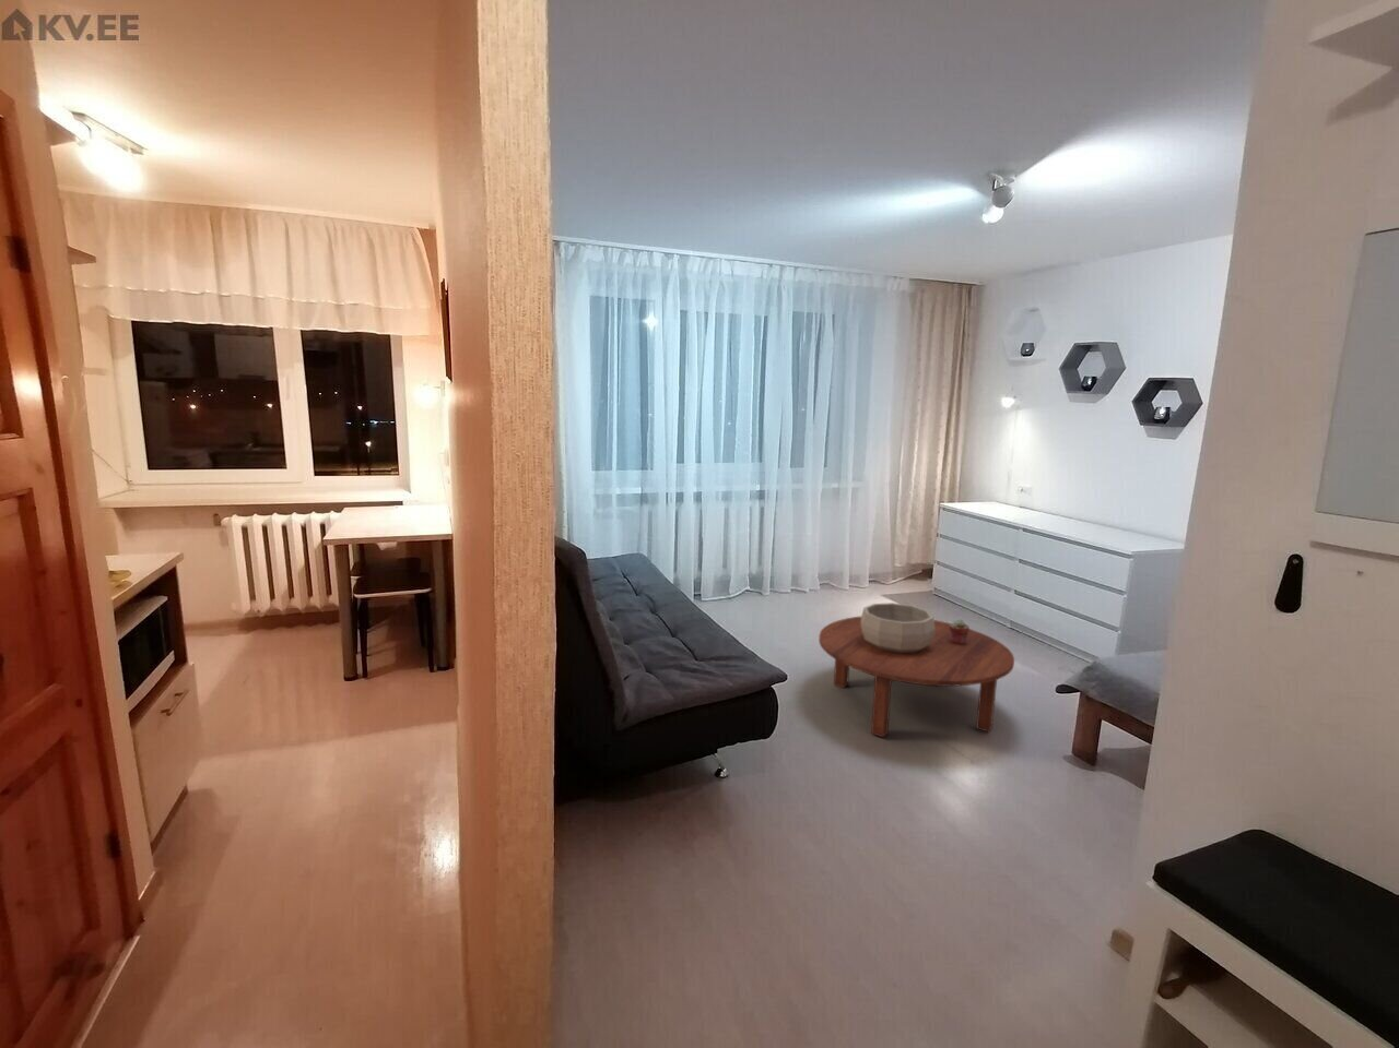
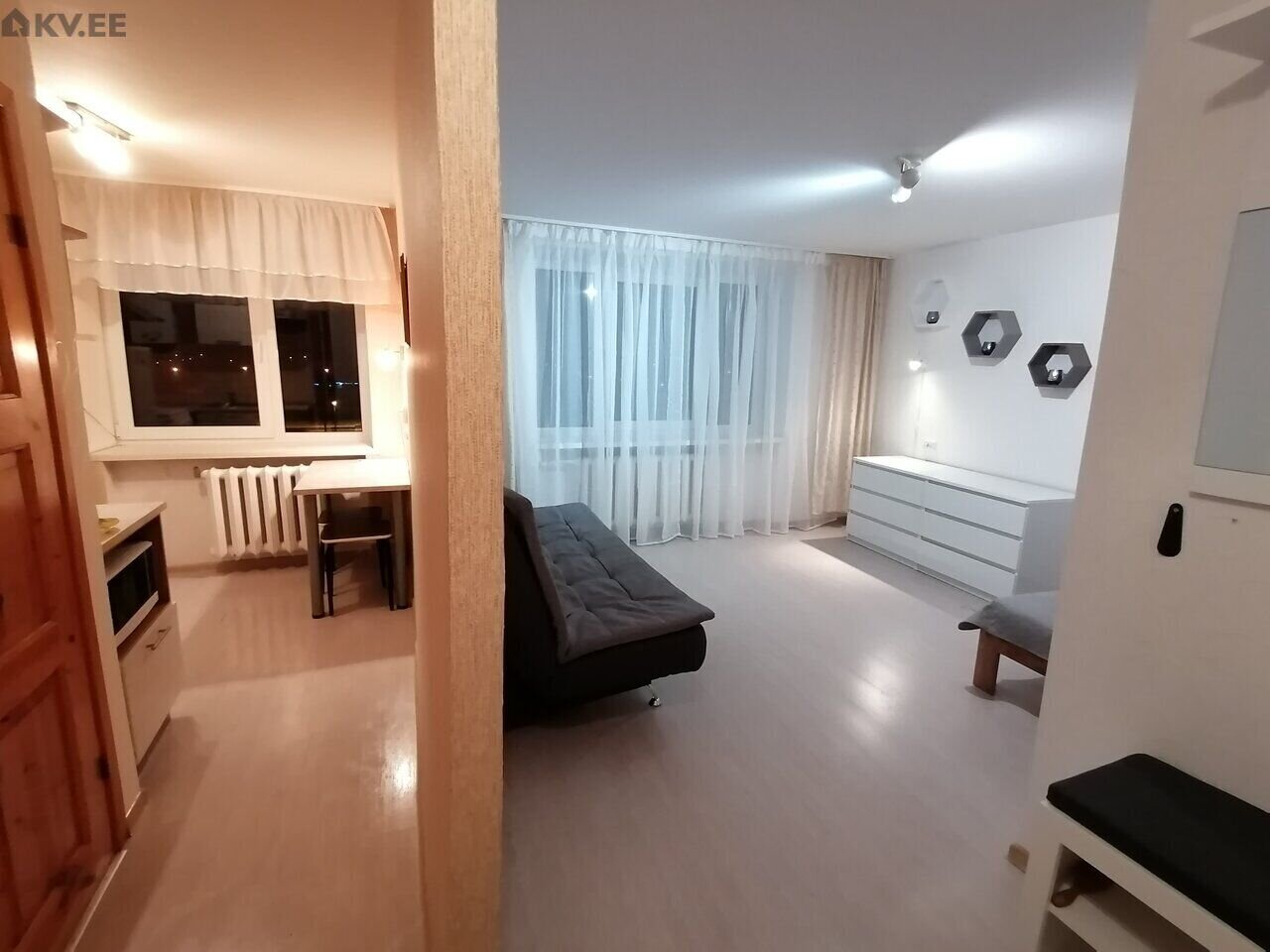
- coffee table [817,615,1016,738]
- decorative bowl [860,601,935,653]
- potted succulent [950,618,970,644]
